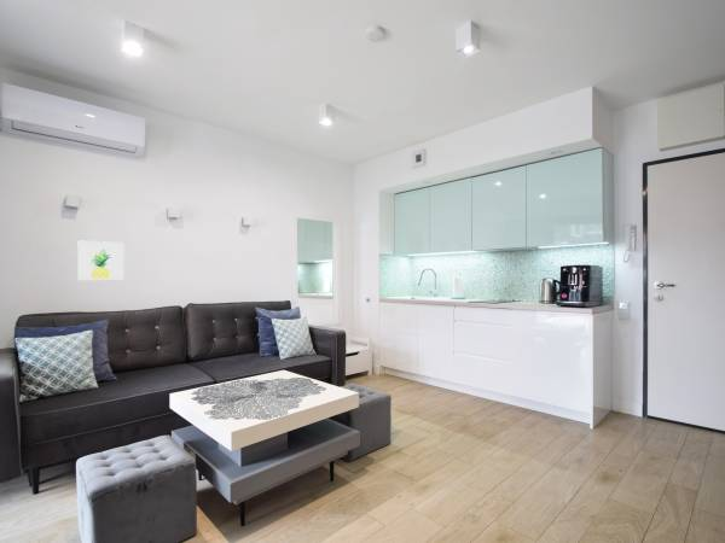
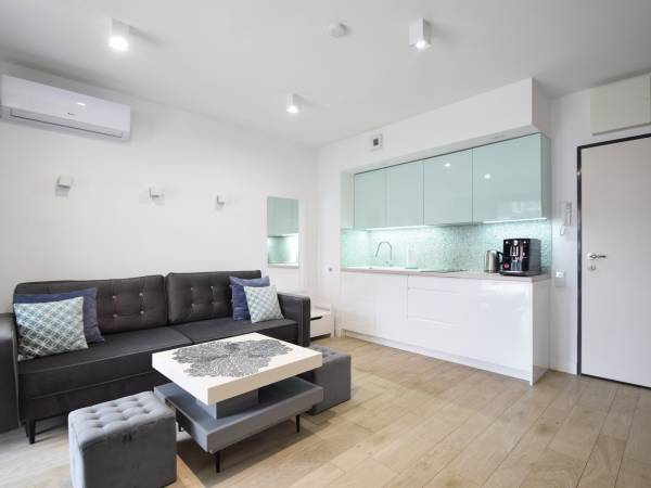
- wall art [76,239,126,281]
